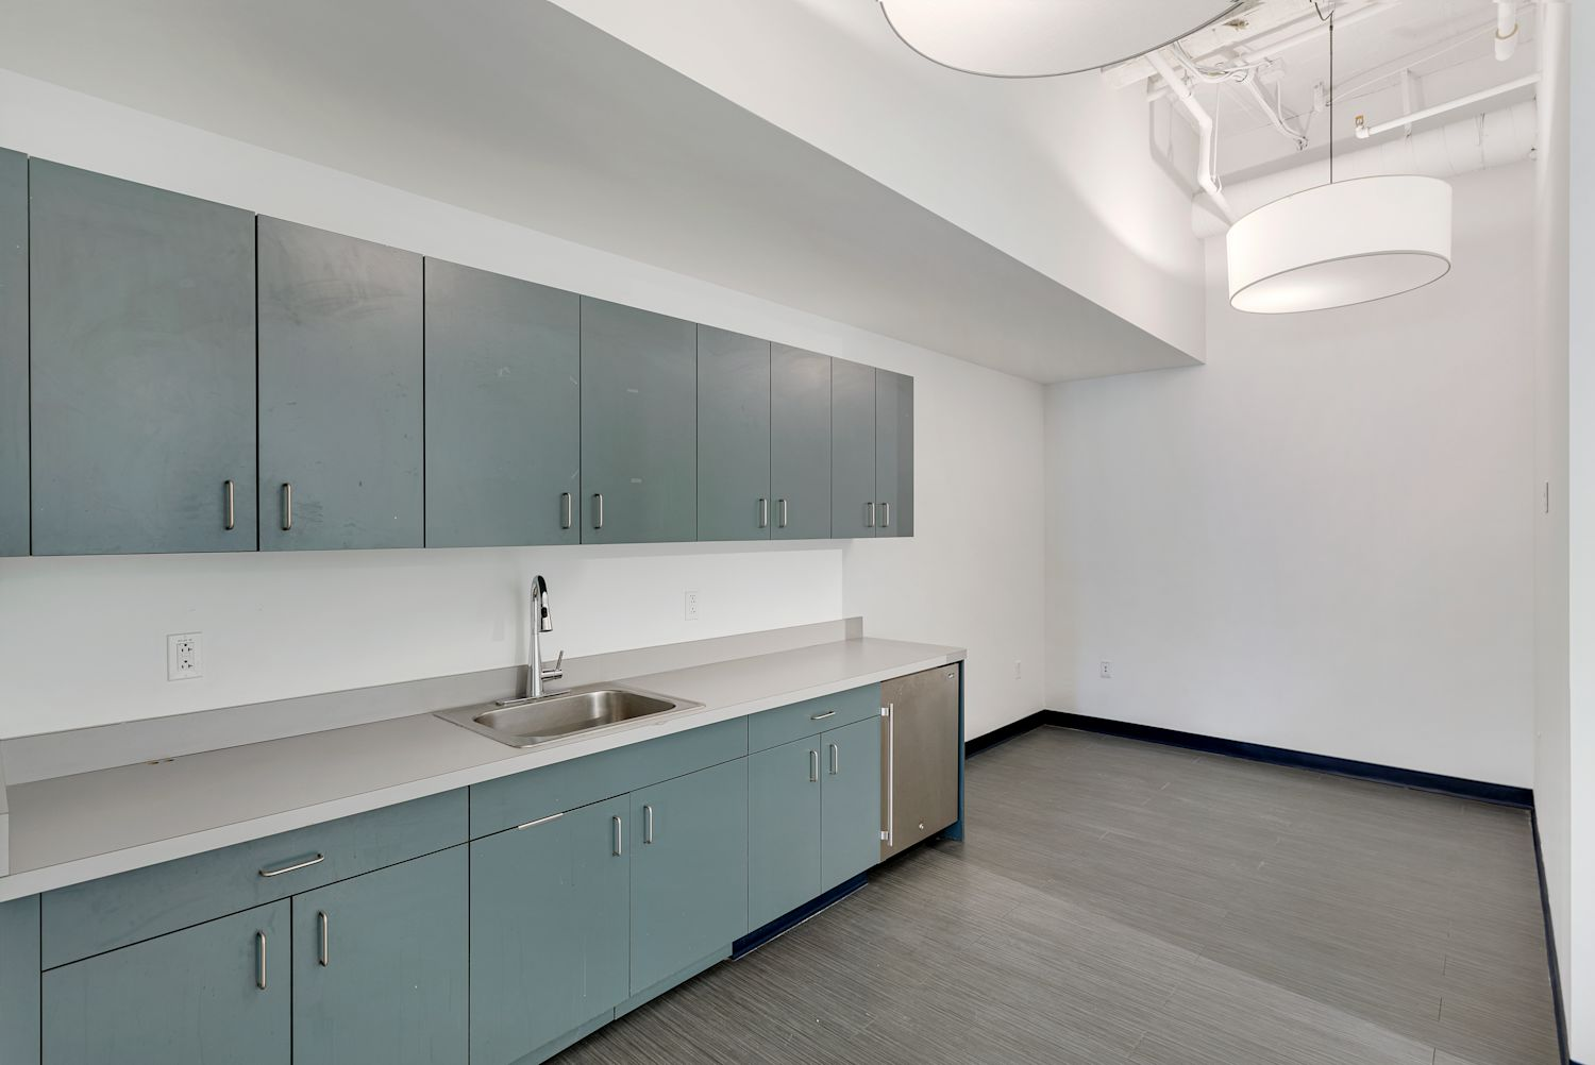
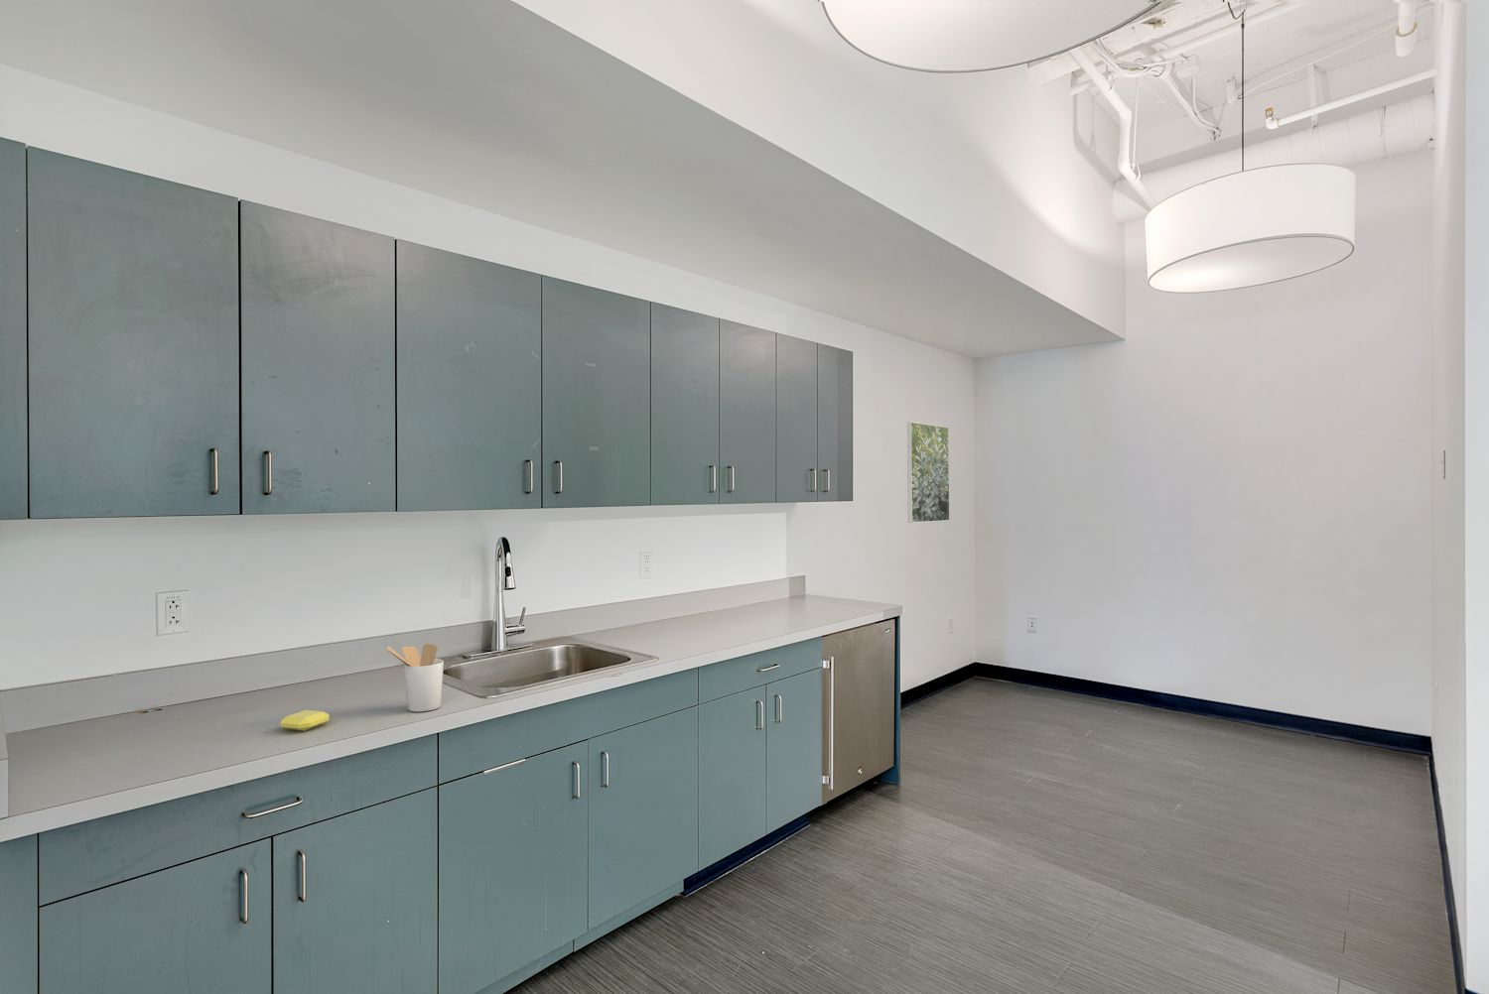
+ soap bar [278,709,331,732]
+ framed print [906,420,951,524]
+ utensil holder [385,642,445,712]
